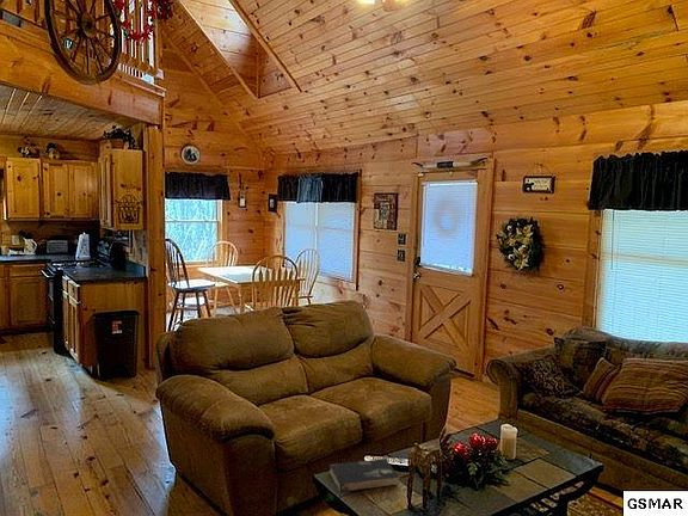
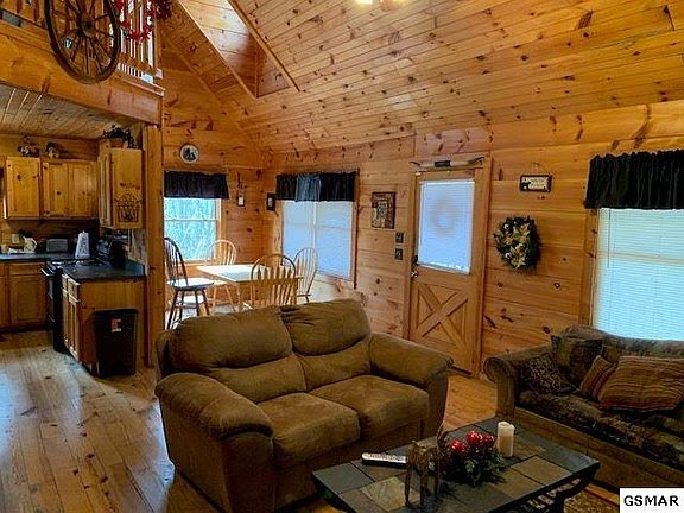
- book [328,457,401,493]
